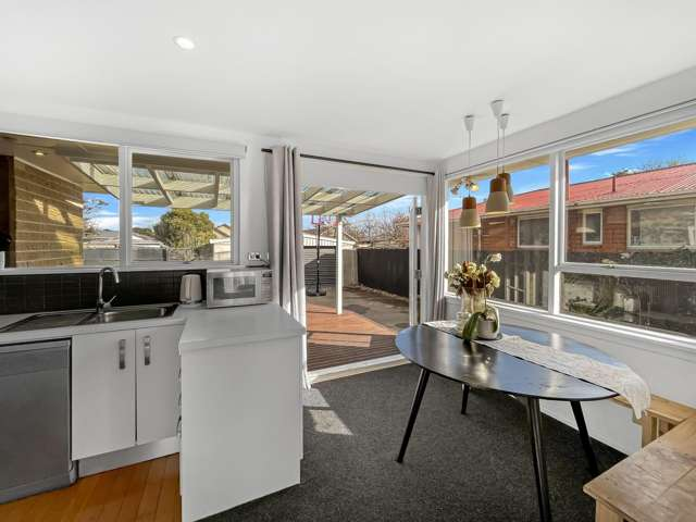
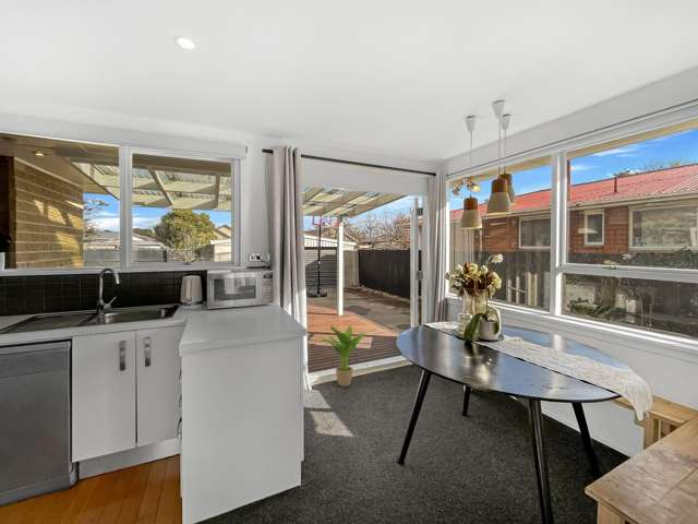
+ potted plant [318,324,366,388]
